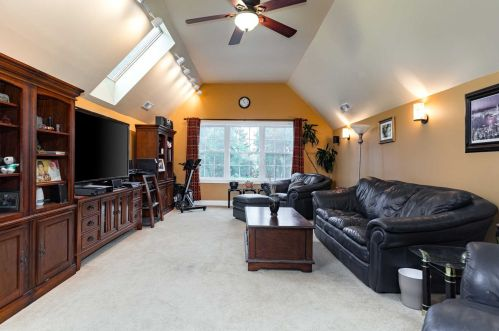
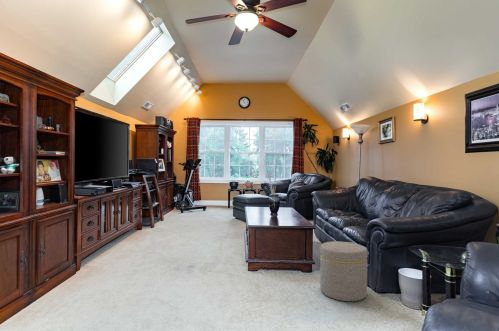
+ ottoman [319,240,369,302]
